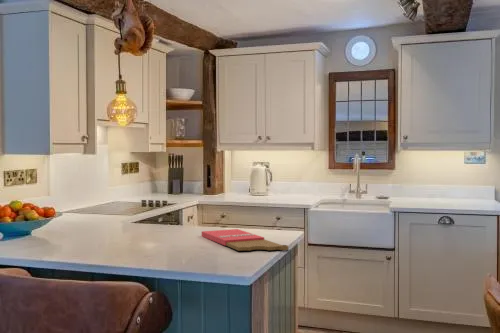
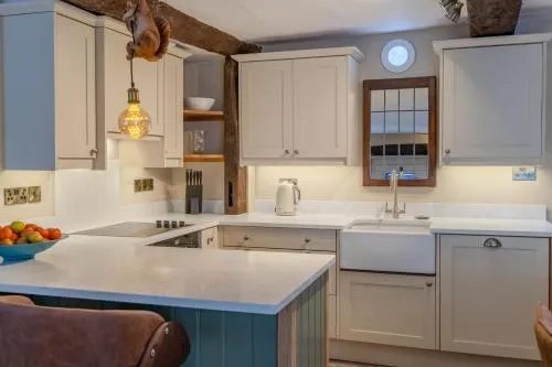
- cutting board [201,228,289,252]
